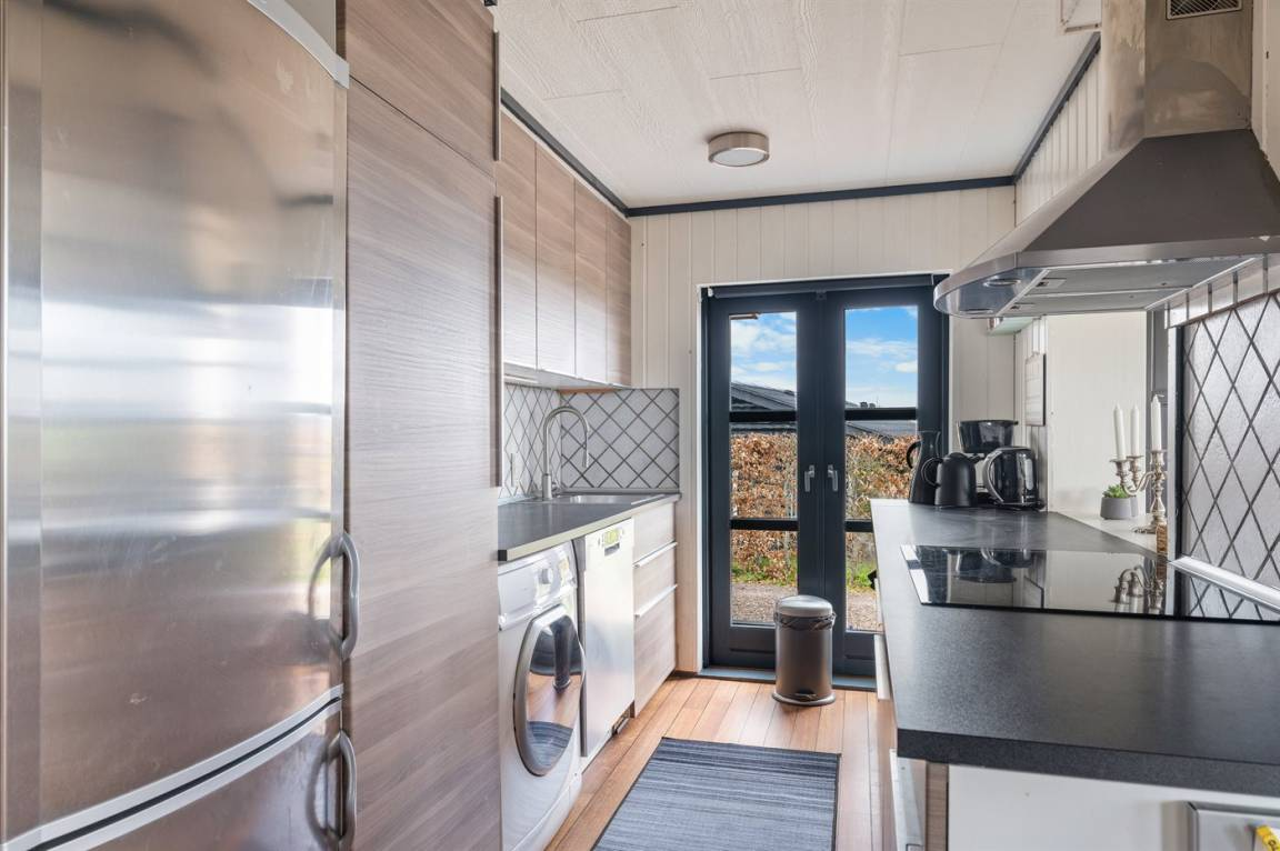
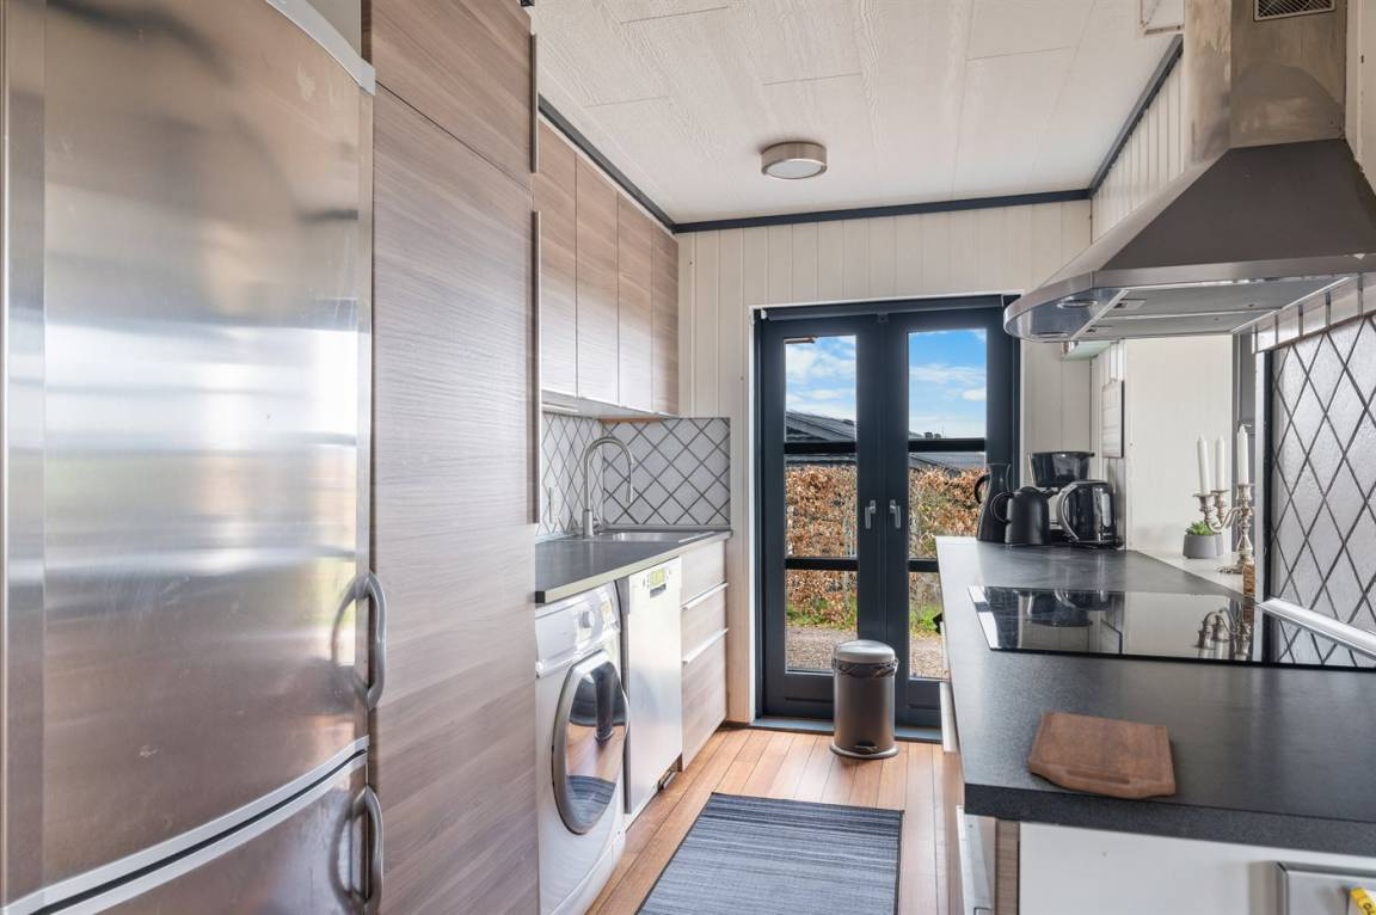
+ cutting board [1026,710,1177,800]
